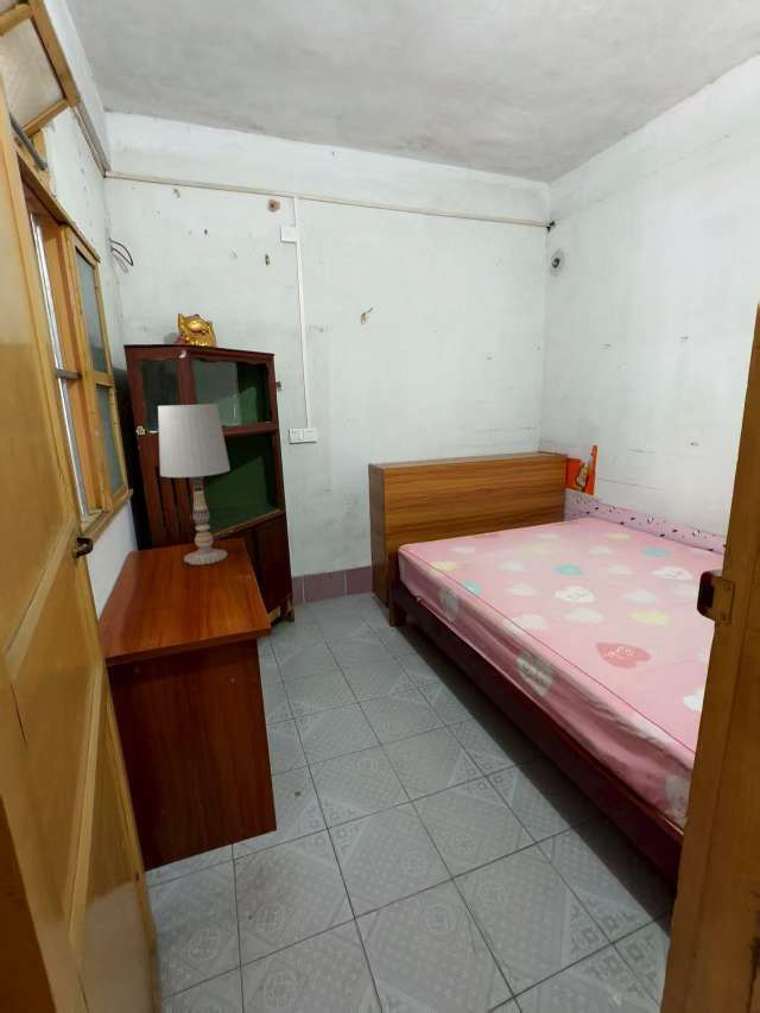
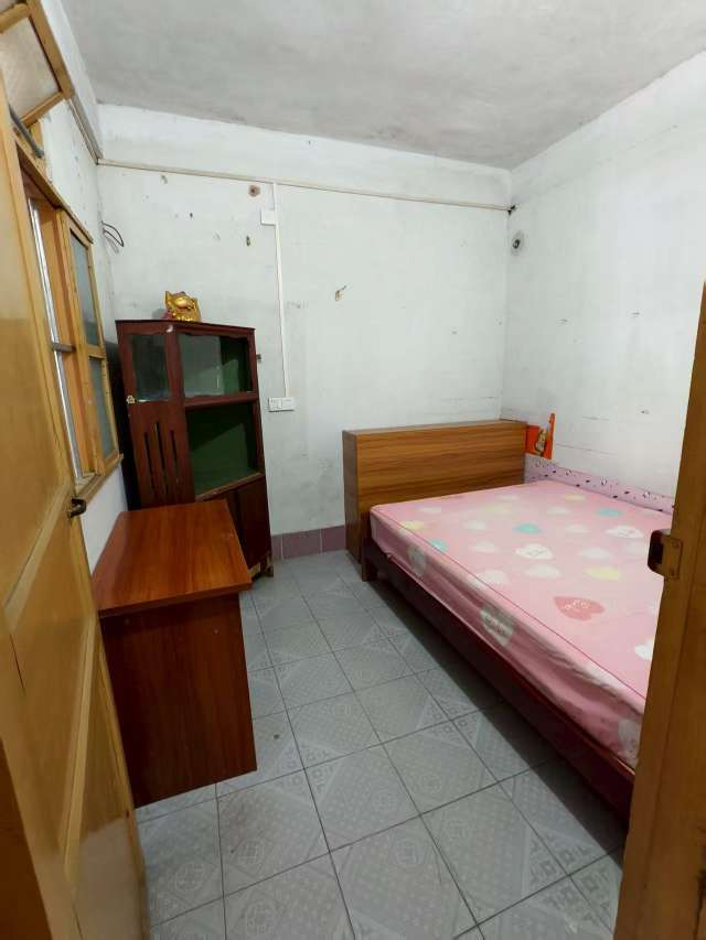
- table lamp [157,403,232,565]
